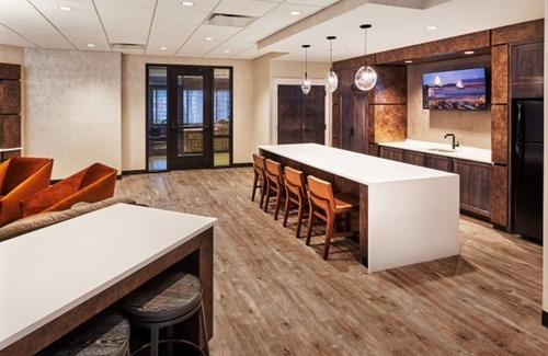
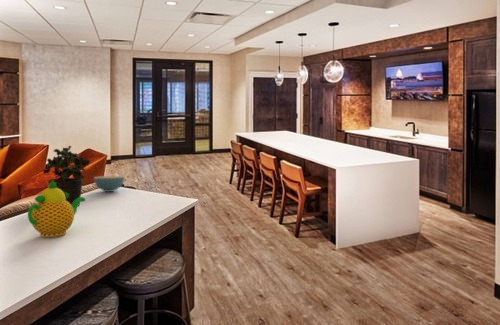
+ potted plant [42,145,91,206]
+ teapot [27,180,86,238]
+ cereal bowl [93,175,126,193]
